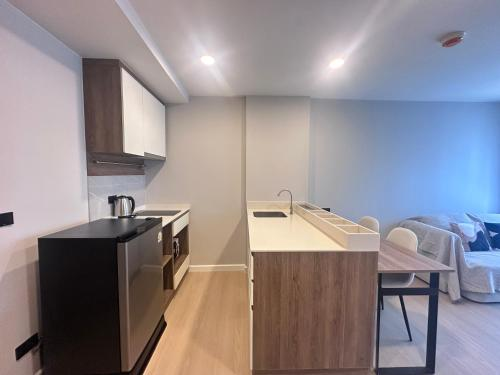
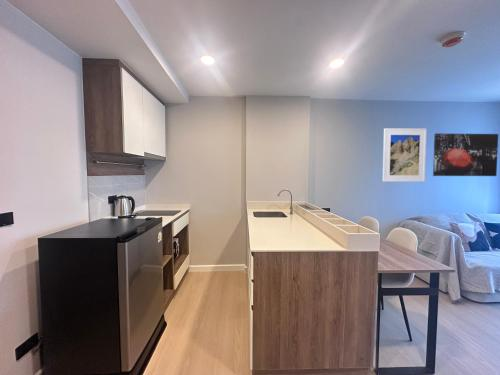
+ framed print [382,127,428,183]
+ wall art [432,132,499,177]
